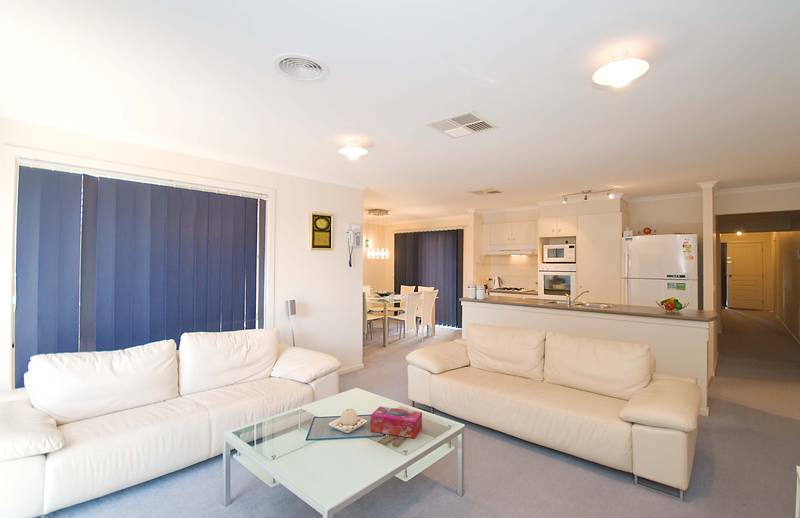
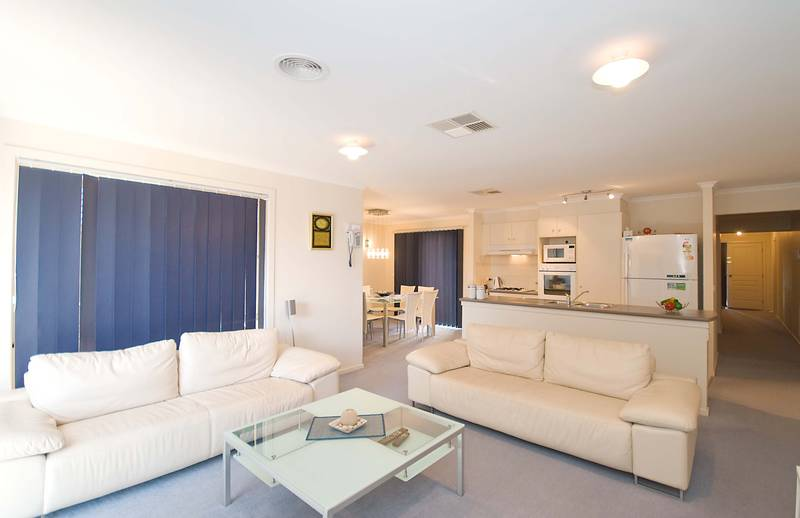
- tissue box [370,405,423,439]
